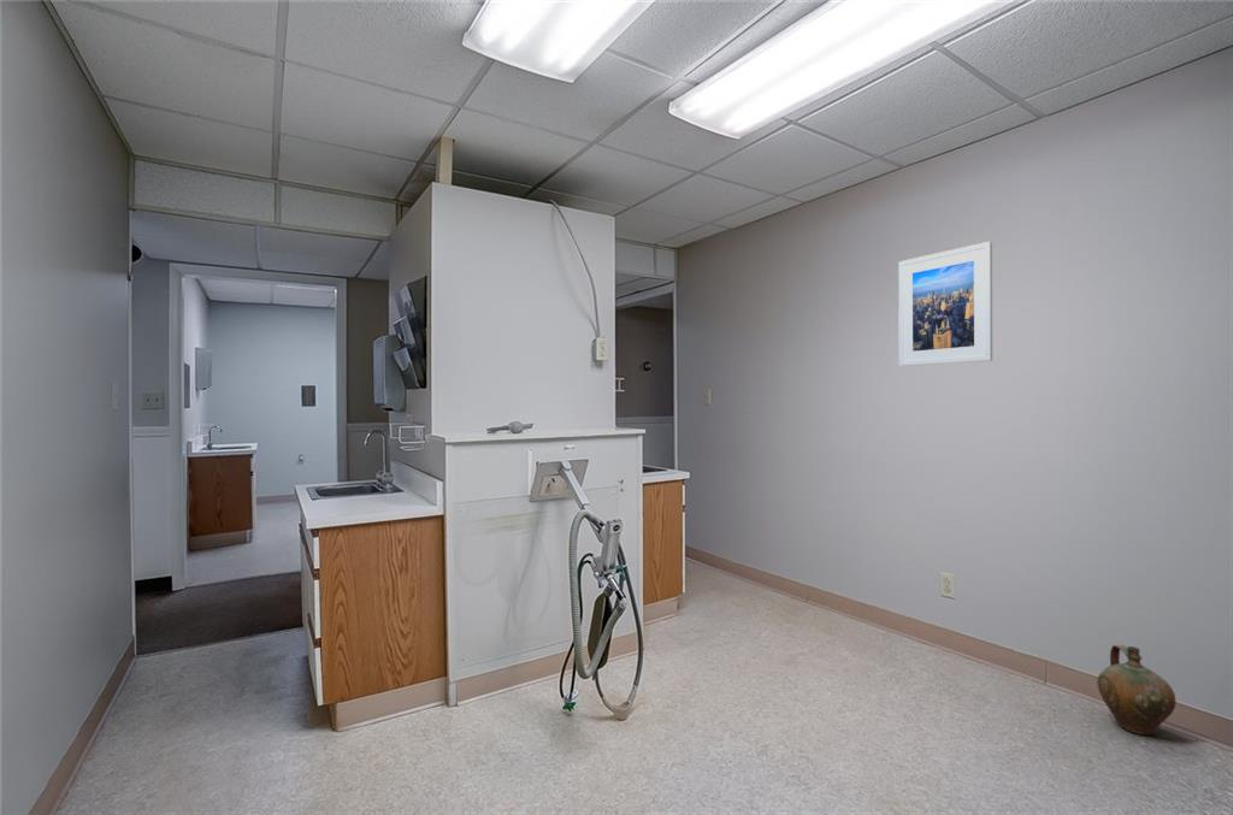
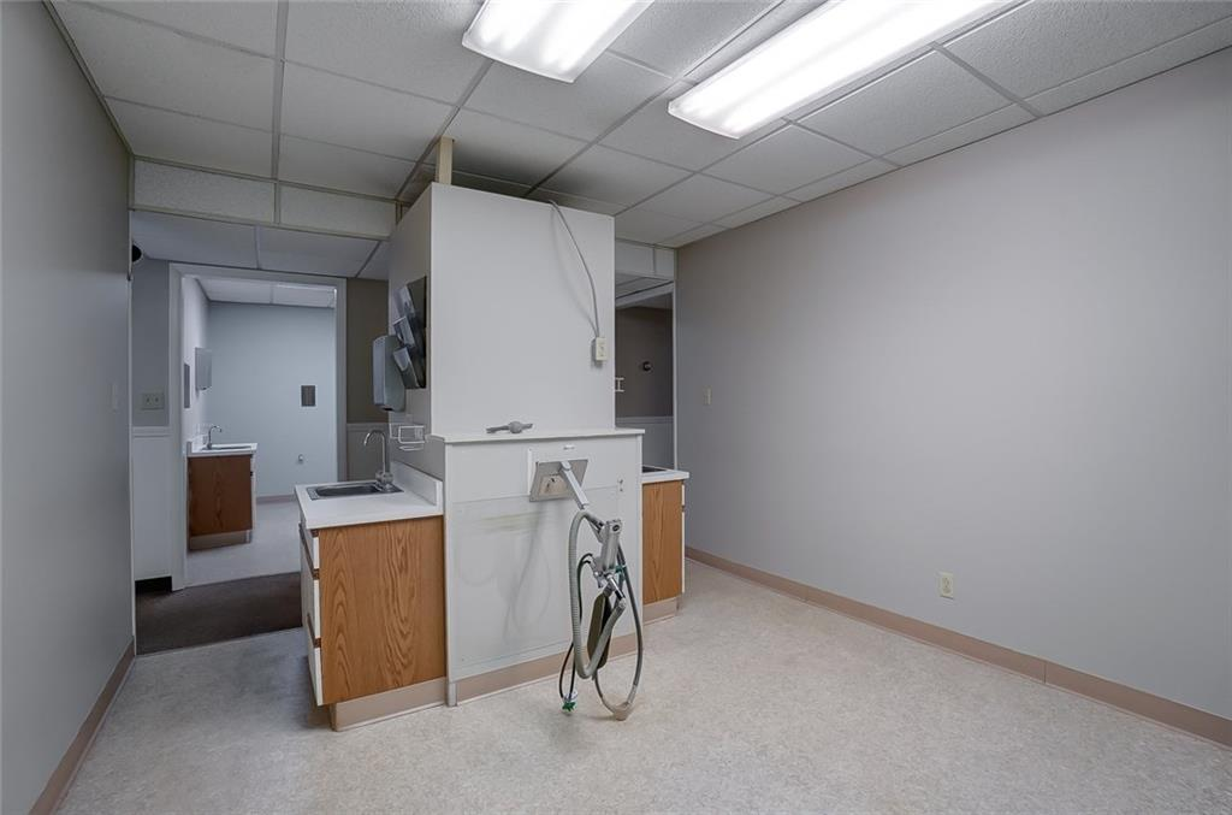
- ceramic jug [1096,644,1176,736]
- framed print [897,241,993,367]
